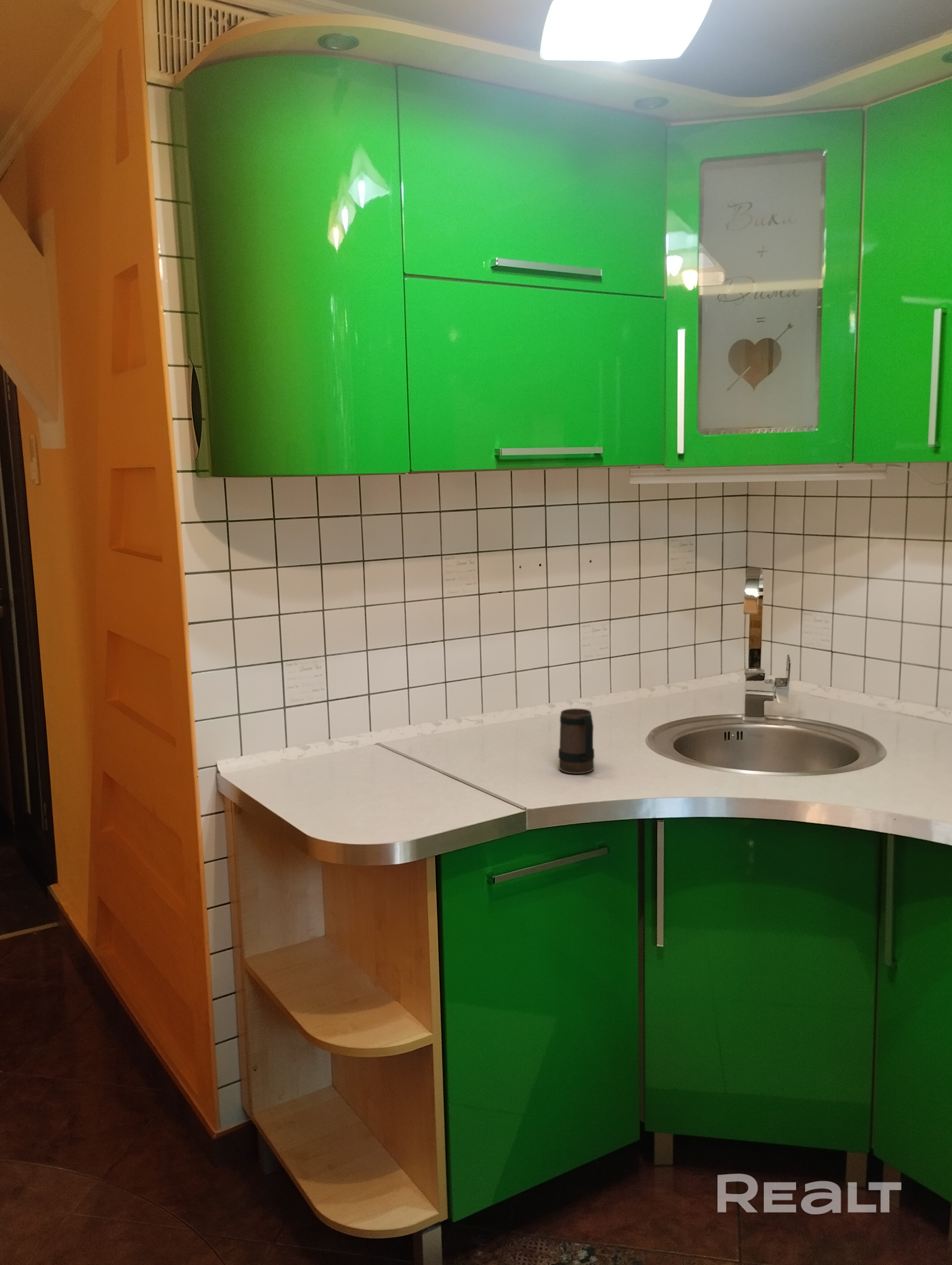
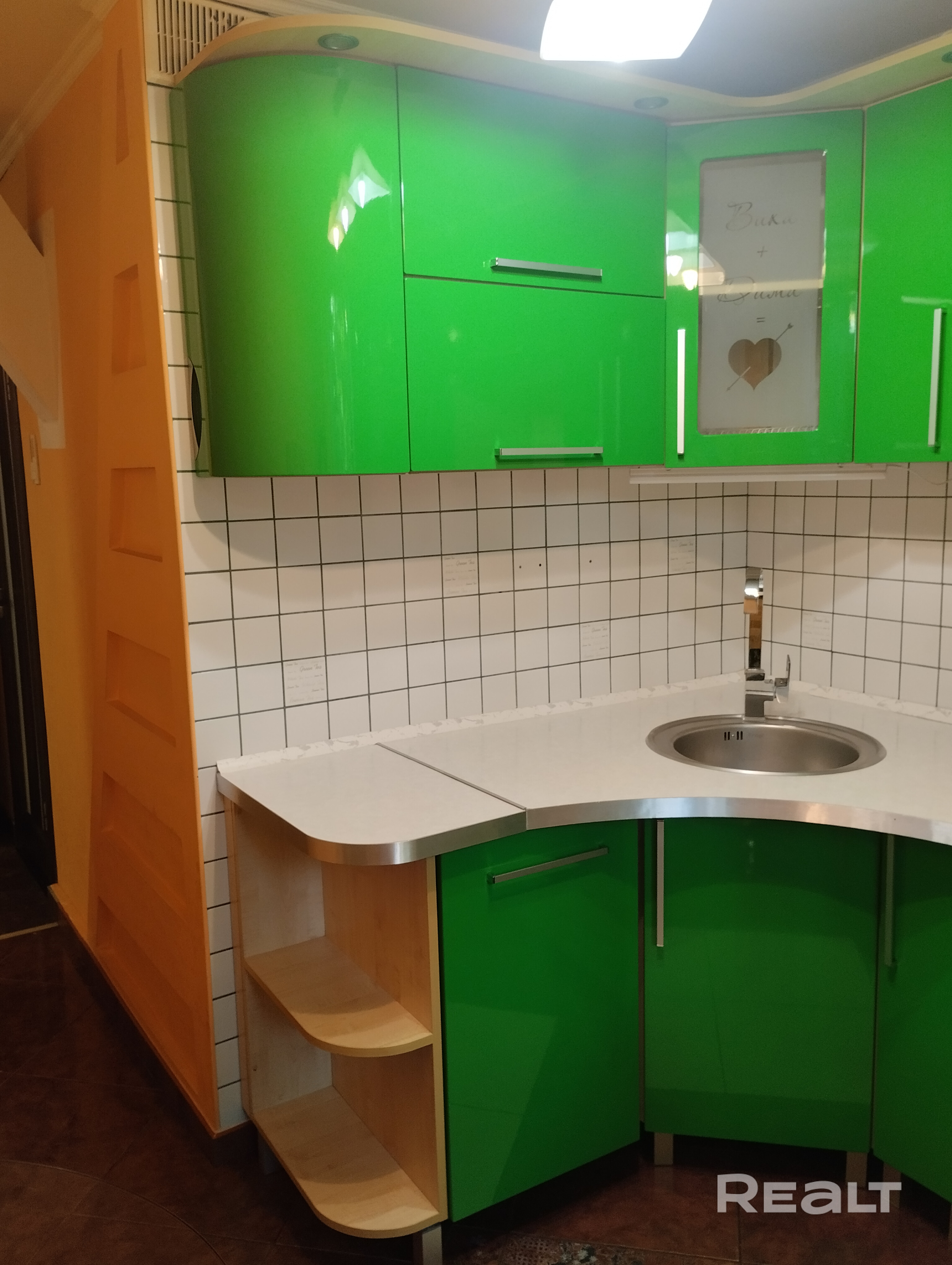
- mug [558,708,595,774]
